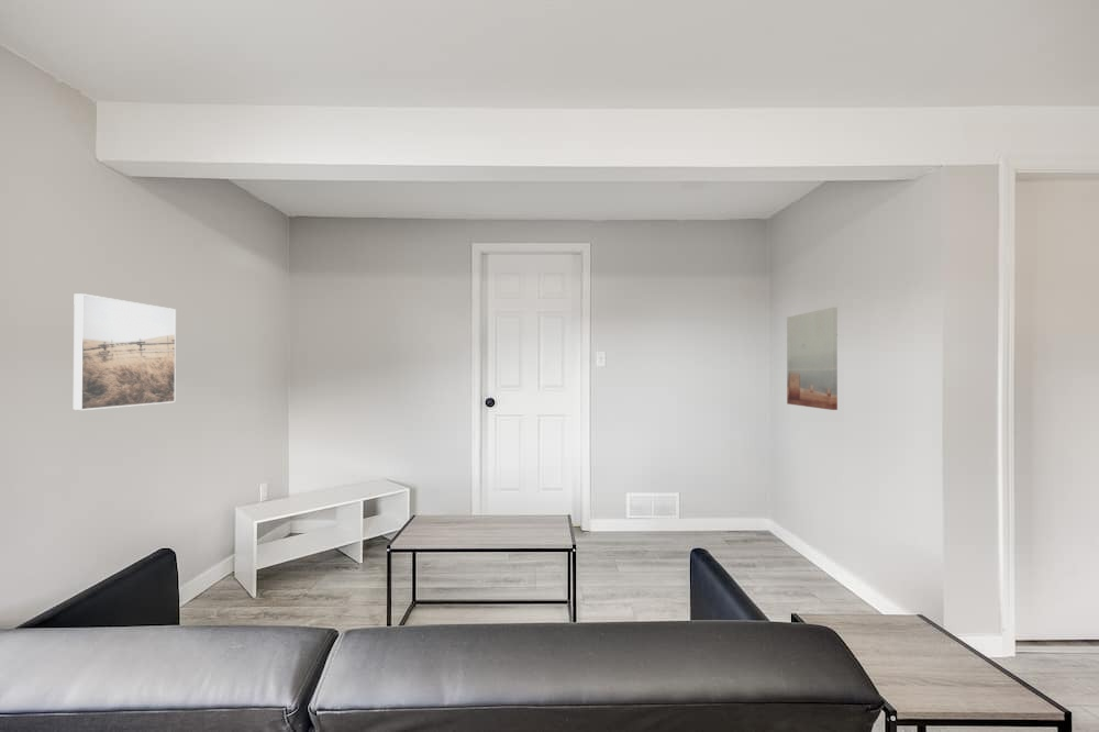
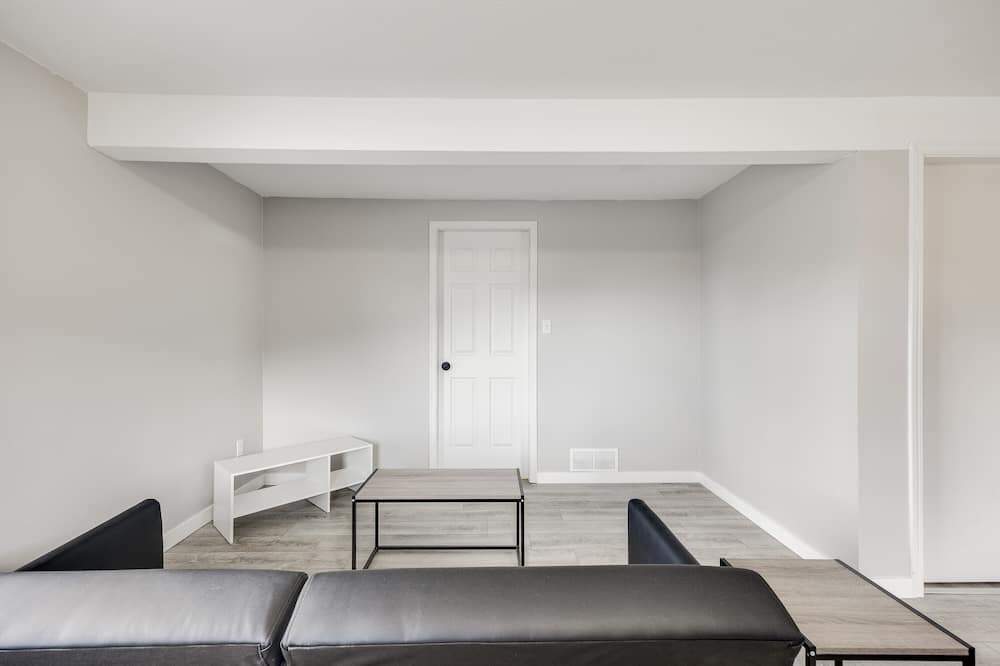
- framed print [73,292,177,411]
- wall art [786,307,839,411]
